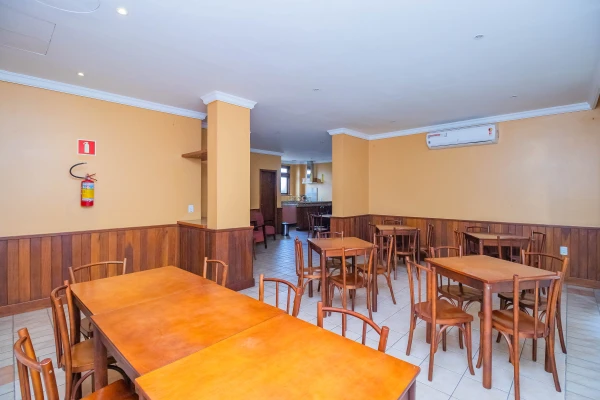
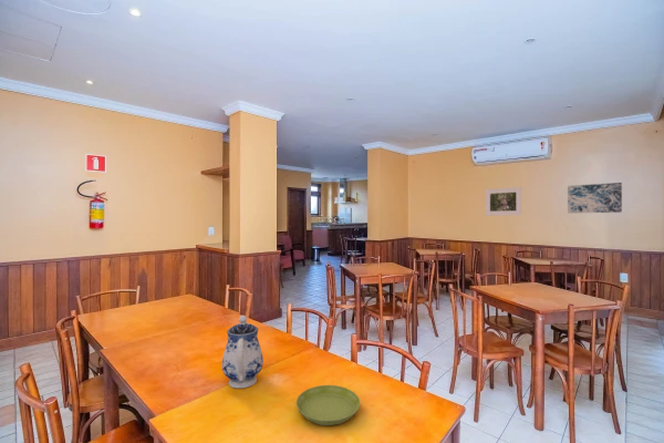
+ saucer [295,384,361,426]
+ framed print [485,186,522,217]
+ teapot [221,315,264,389]
+ wall art [567,182,623,214]
